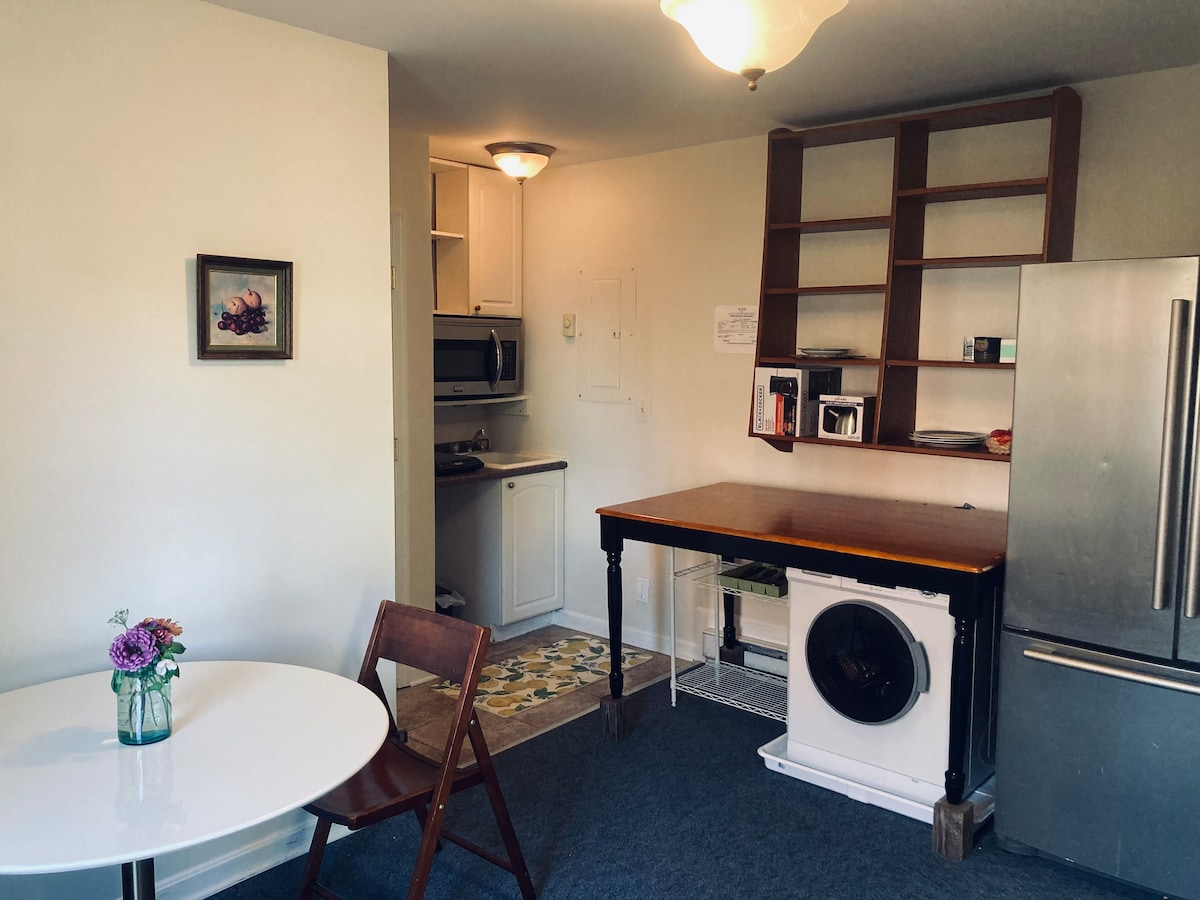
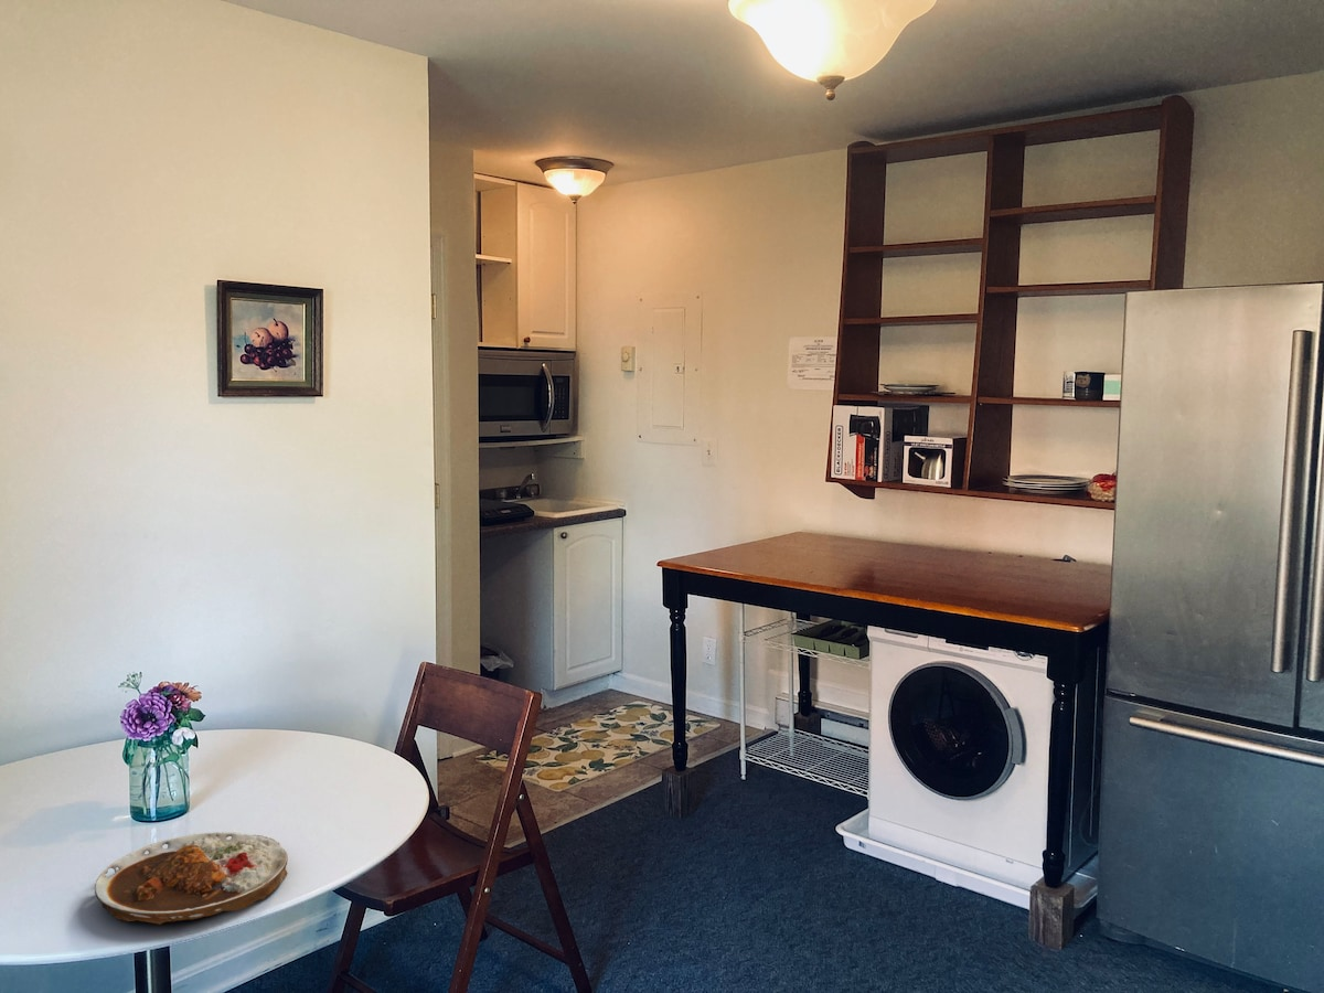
+ plate [94,831,289,926]
